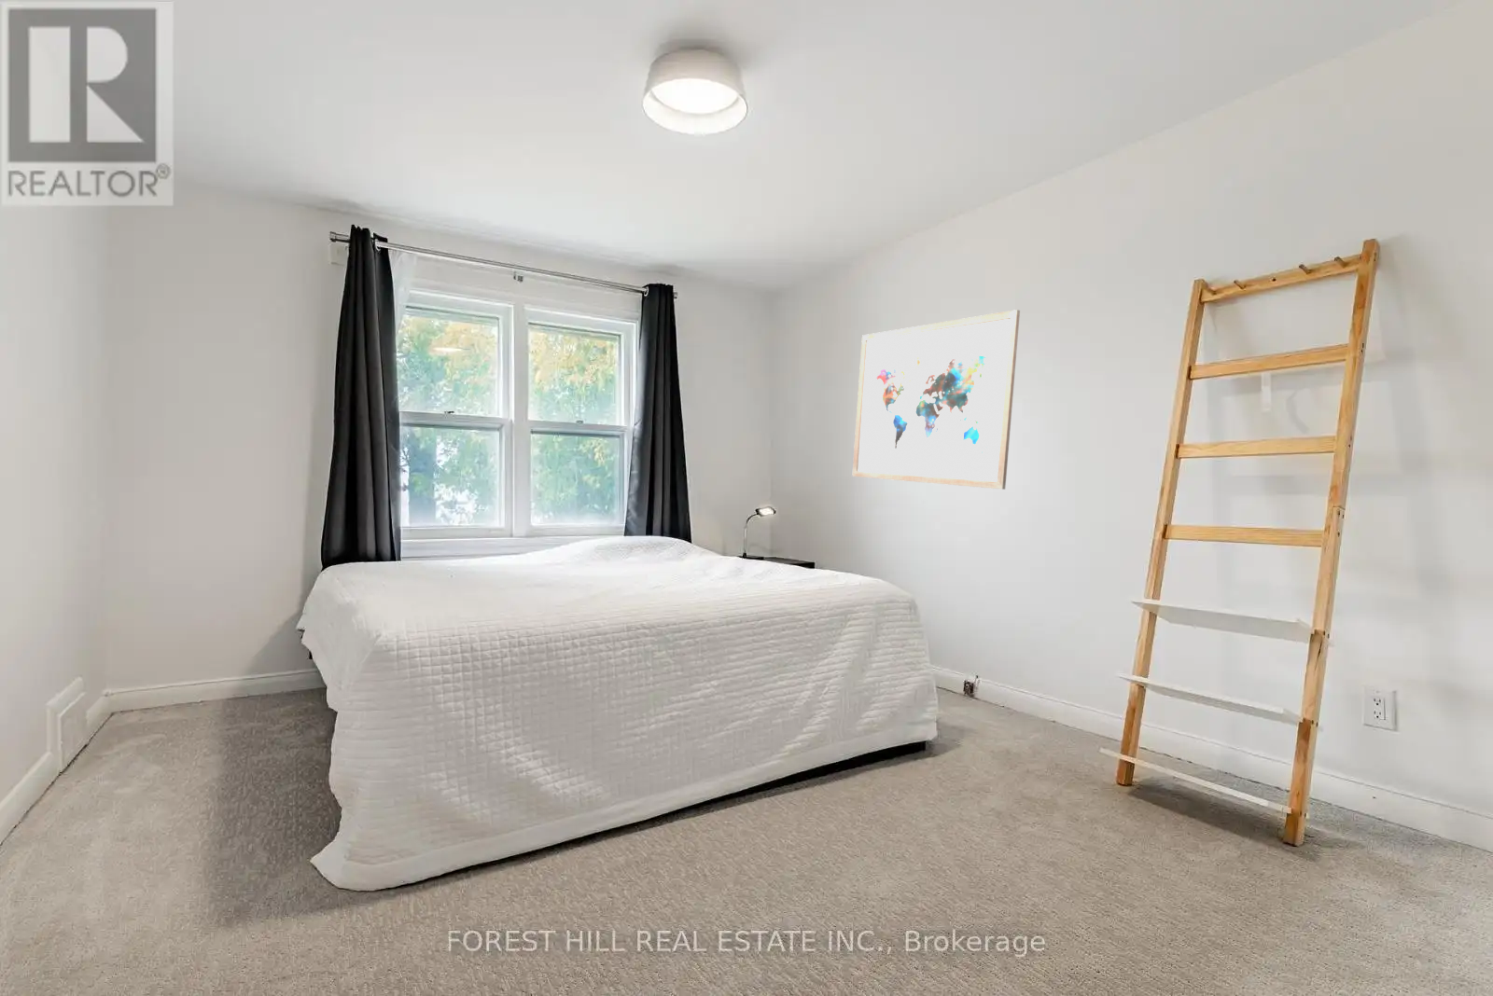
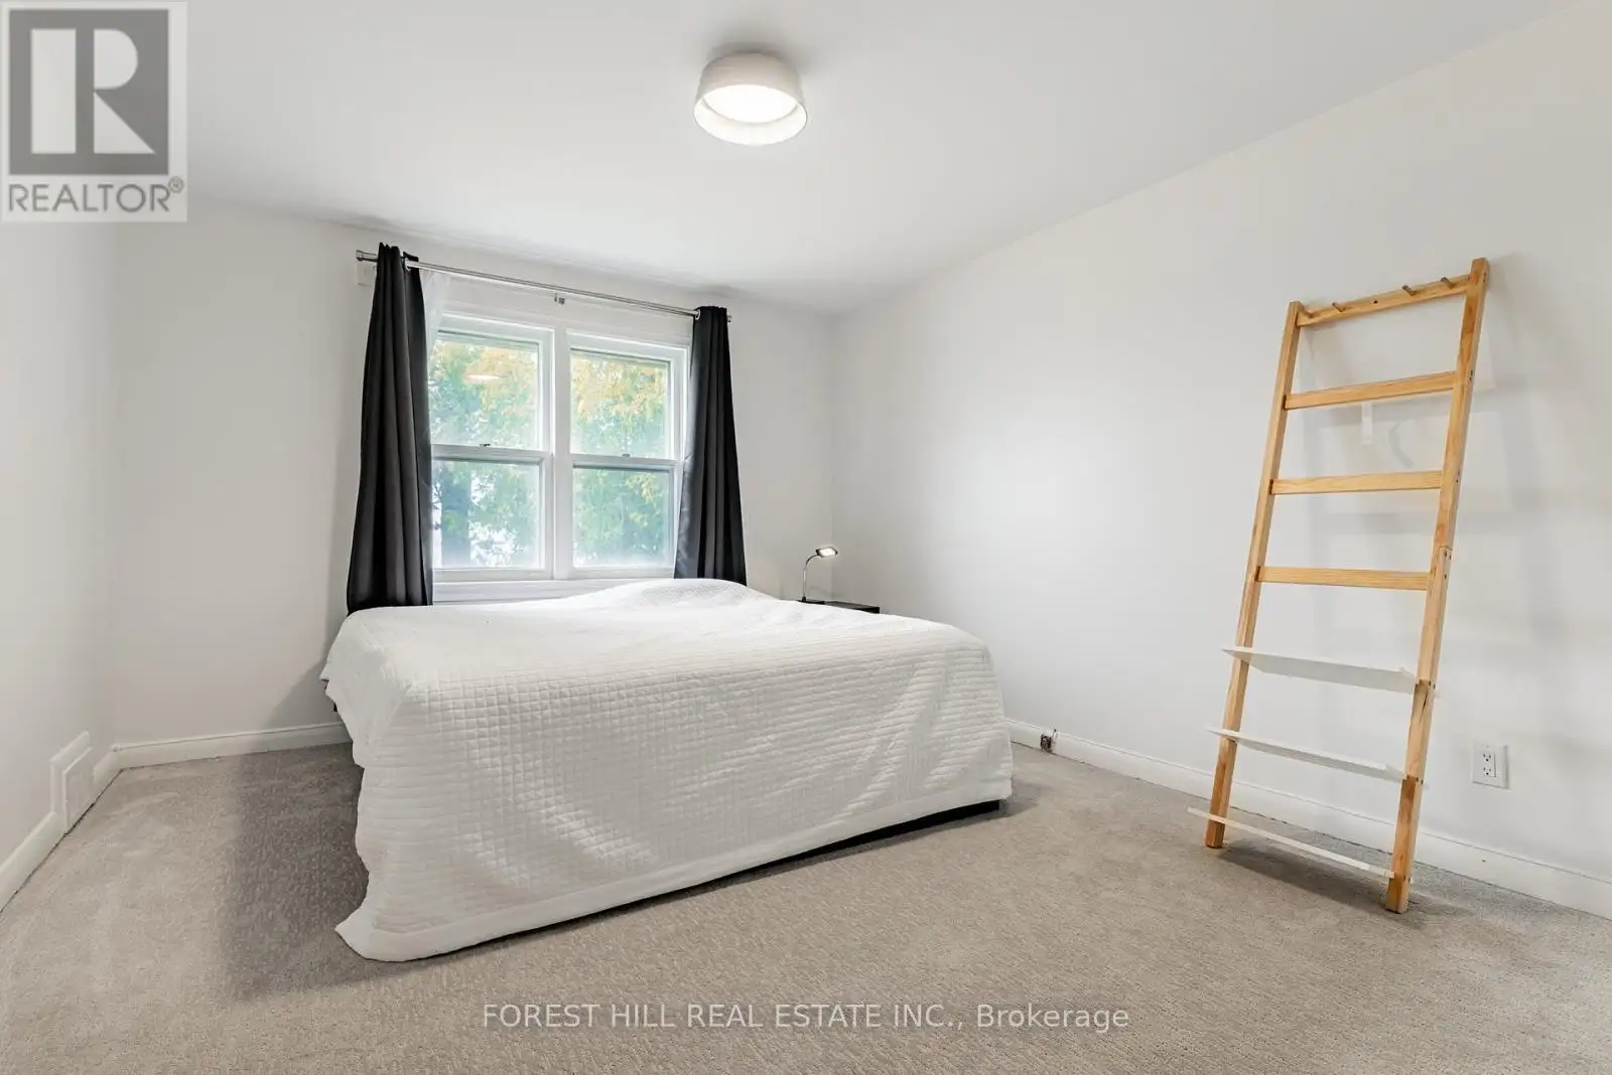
- wall art [852,309,1021,490]
